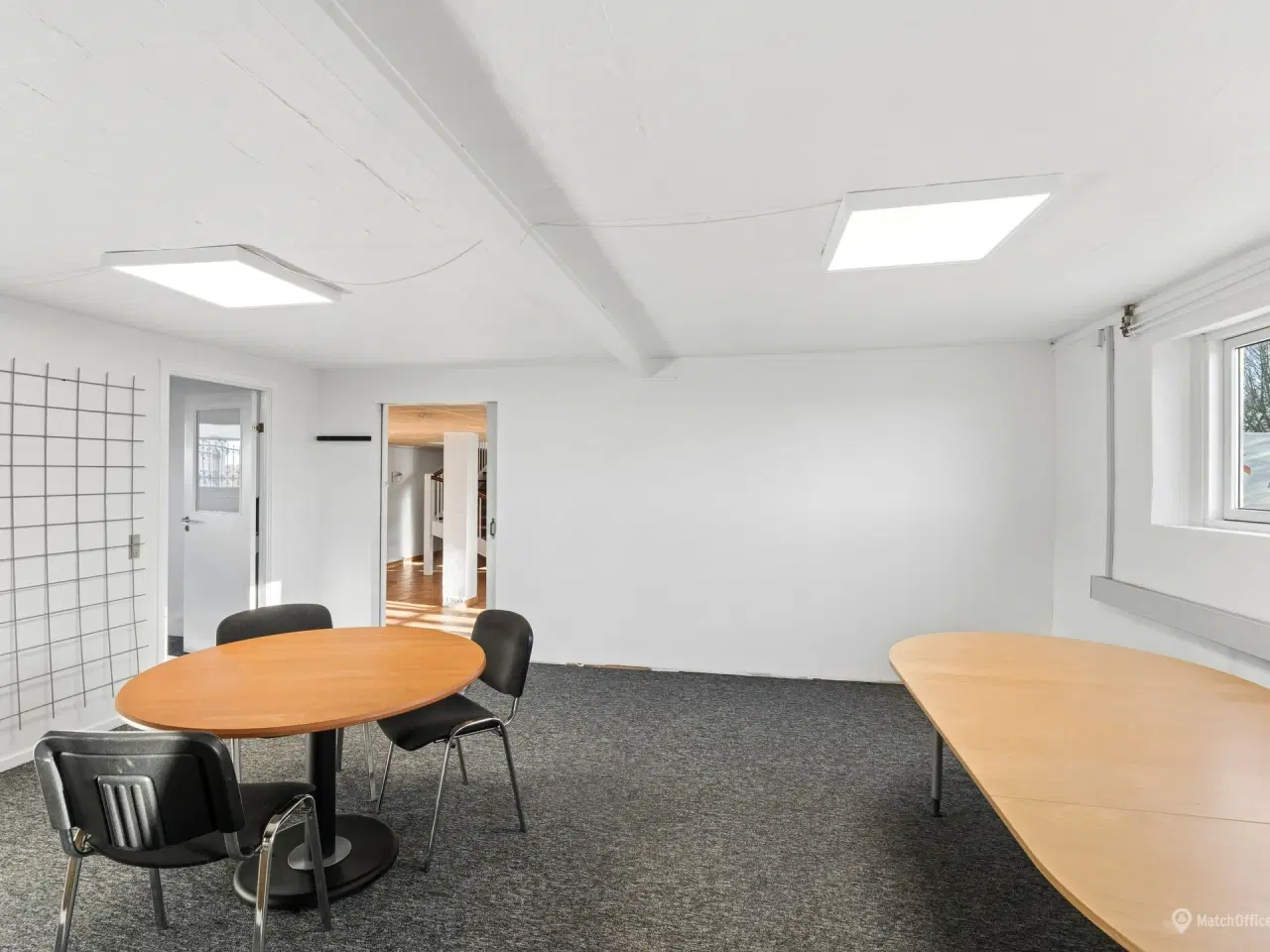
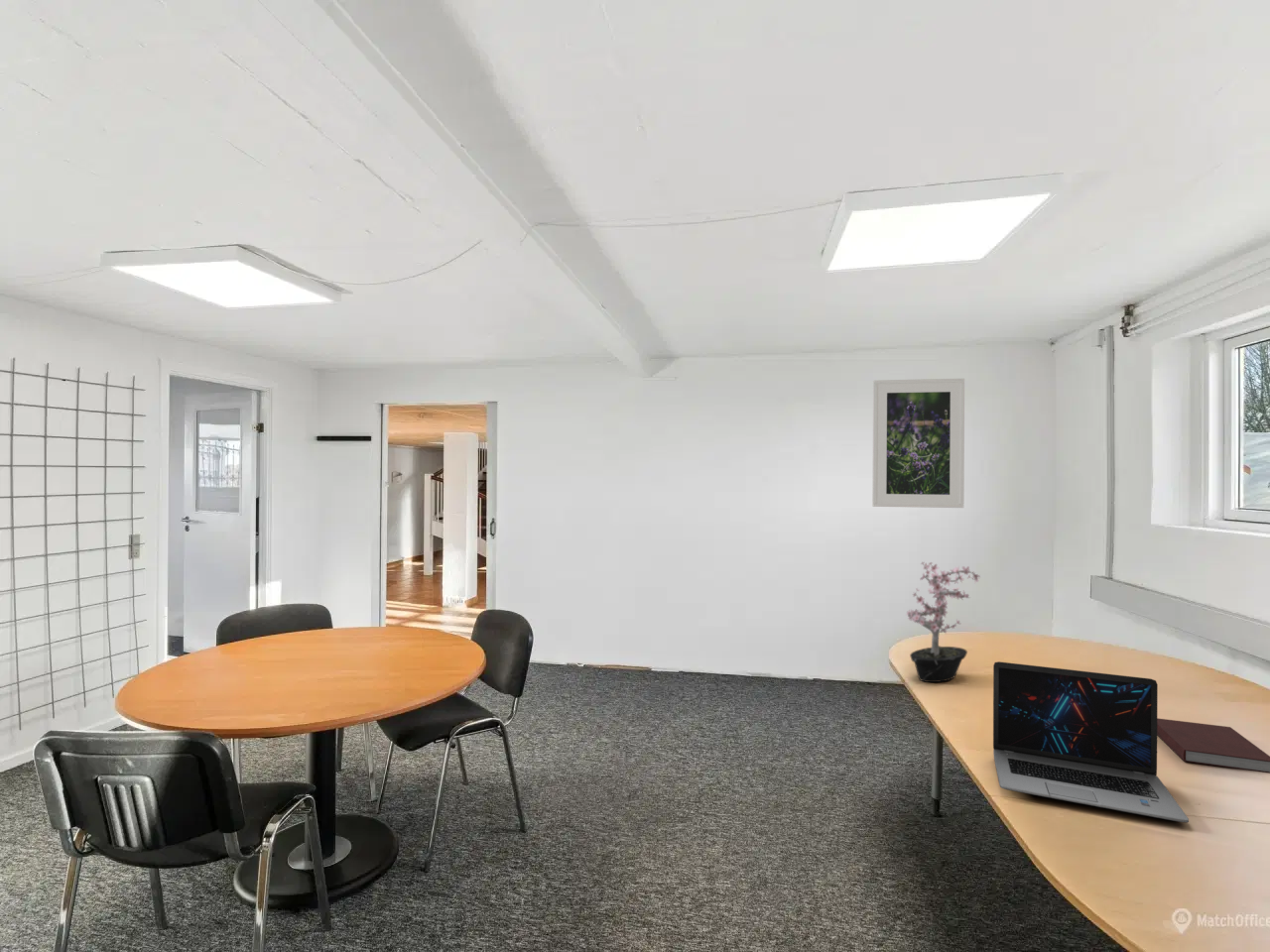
+ notebook [1157,717,1270,774]
+ potted plant [905,560,981,683]
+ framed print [871,378,965,509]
+ laptop [992,660,1190,823]
